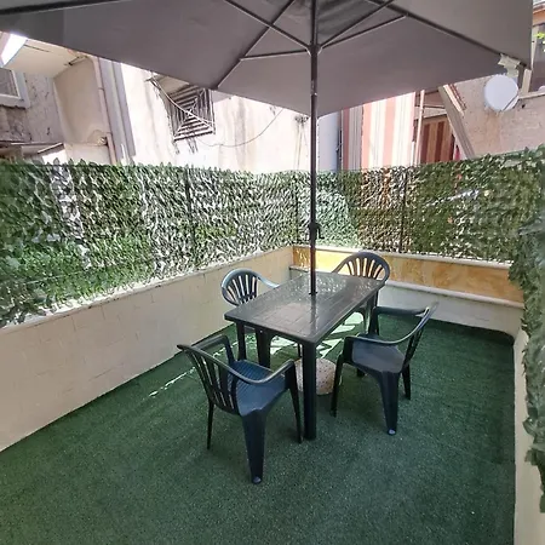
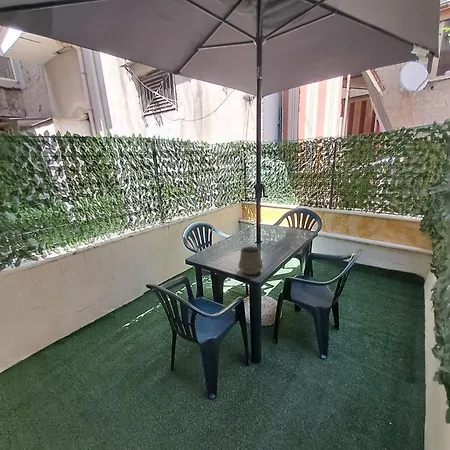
+ ceramic cup [237,245,264,276]
